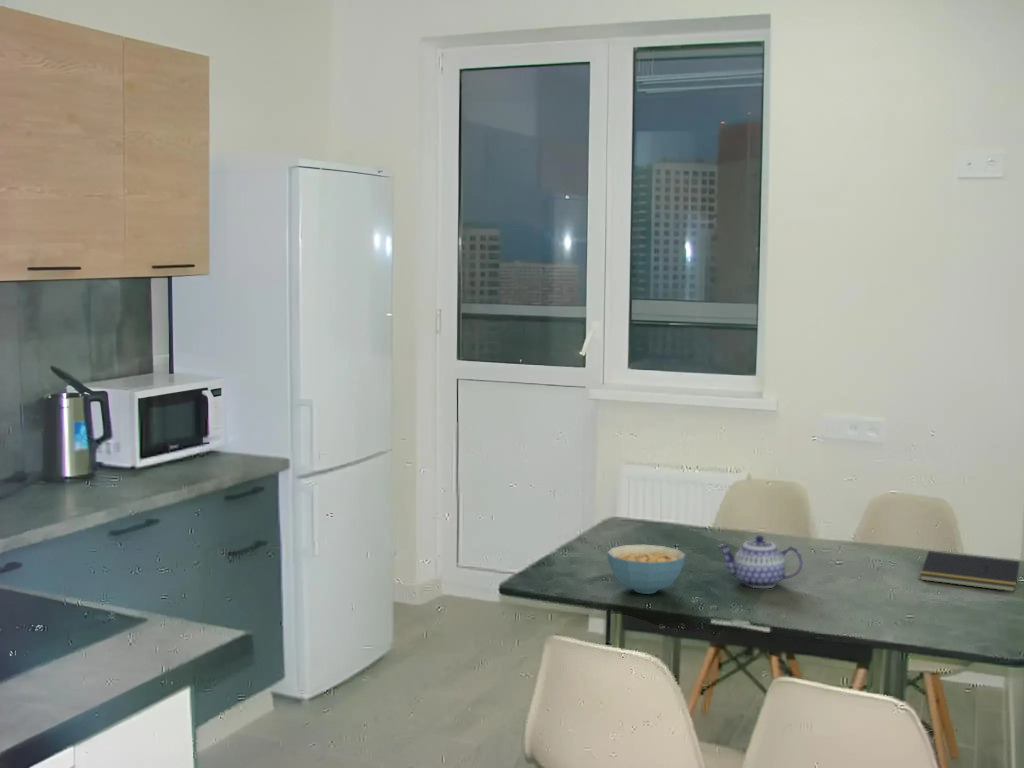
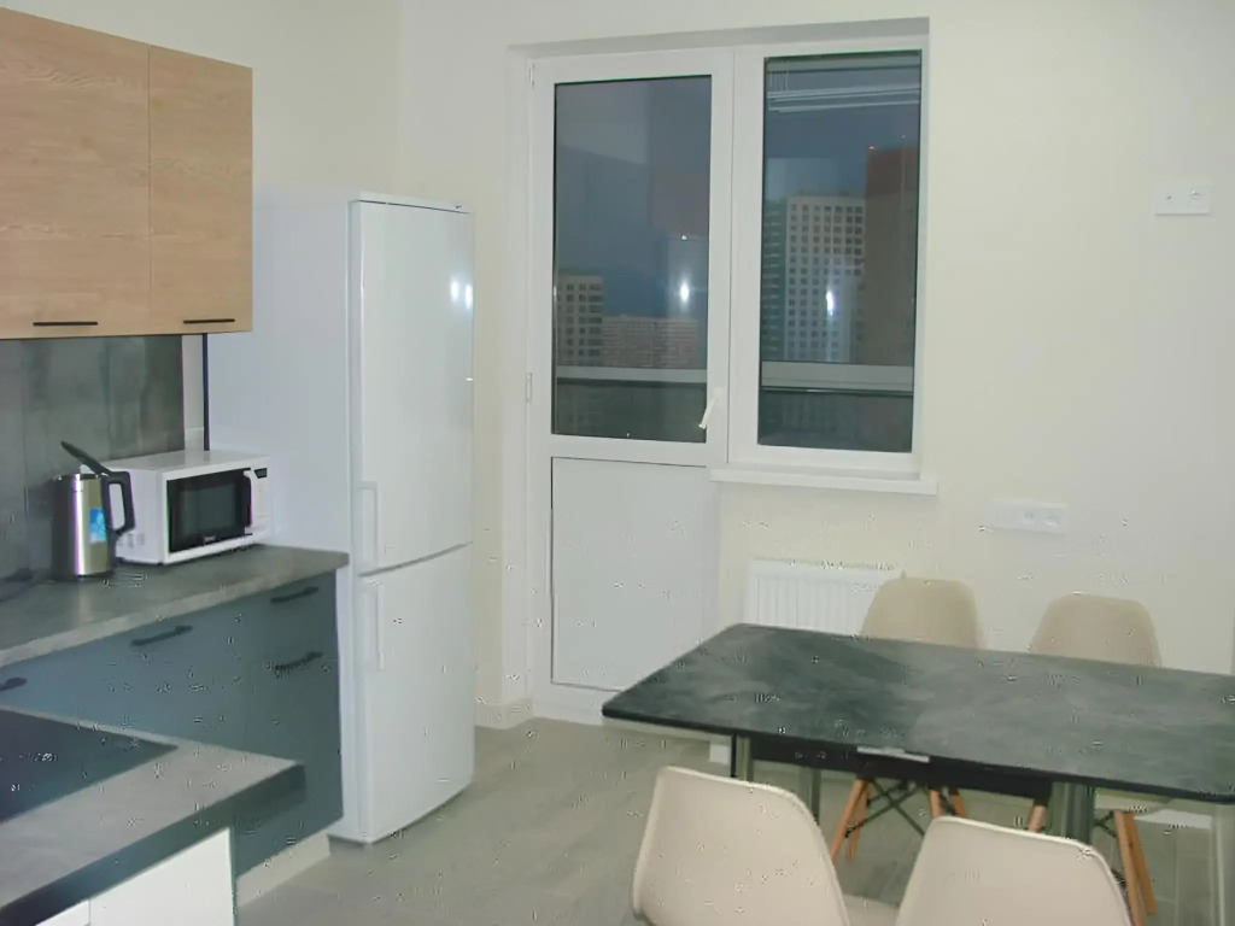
- notepad [919,550,1021,593]
- teapot [716,534,804,589]
- cereal bowl [606,544,687,595]
